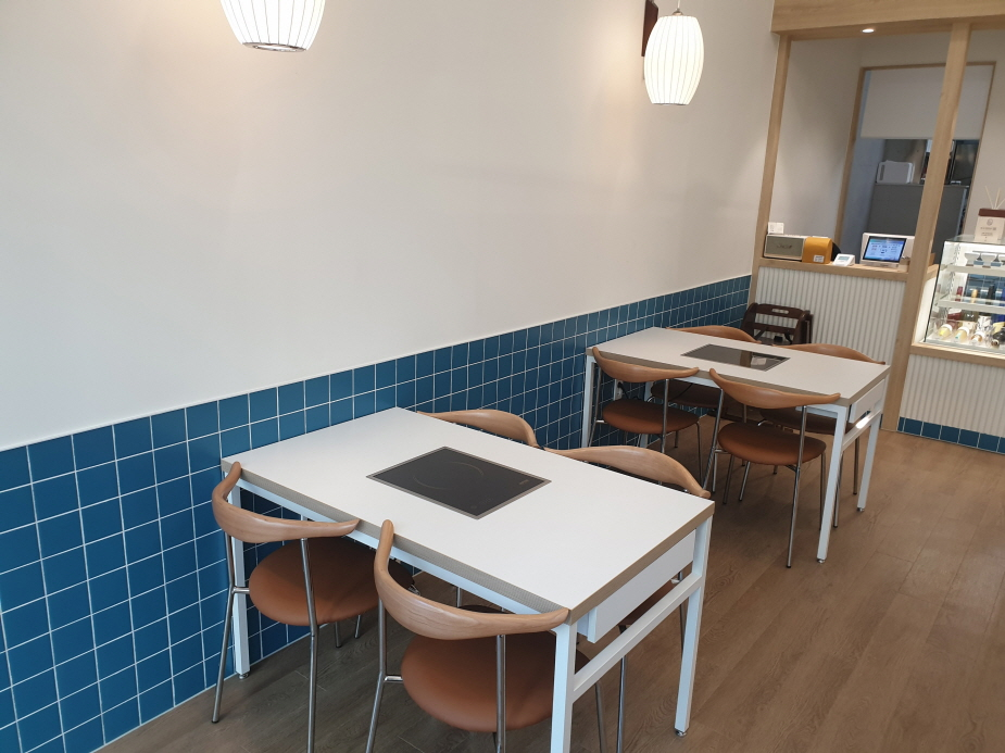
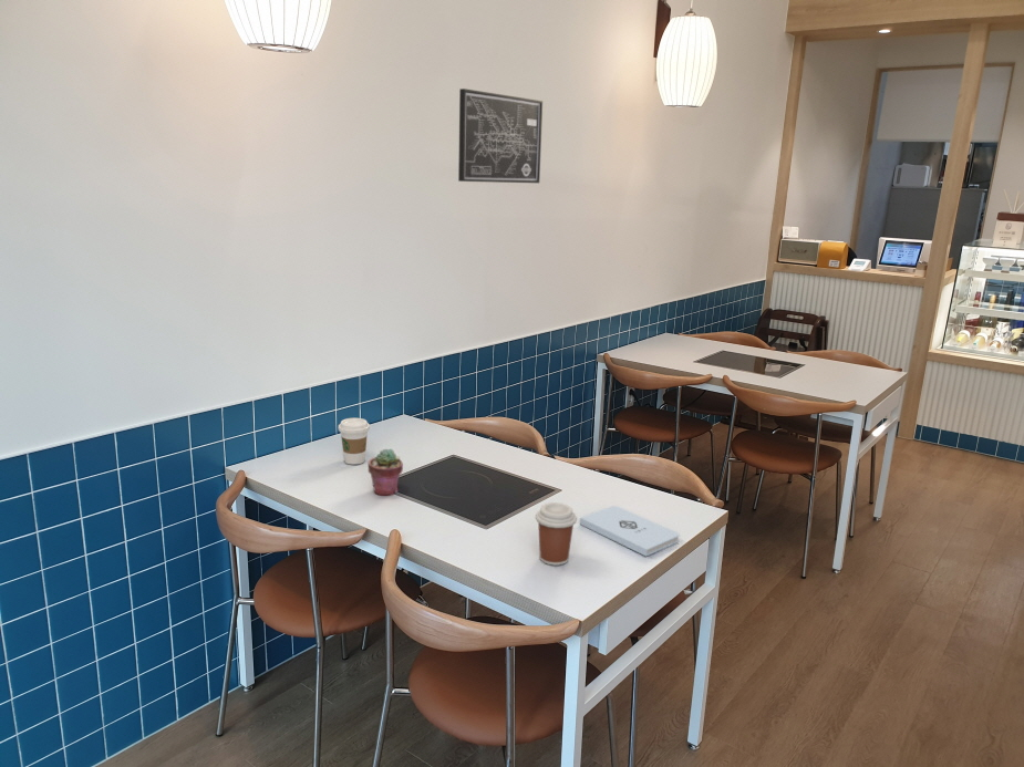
+ coffee cup [535,501,578,567]
+ potted succulent [368,448,404,497]
+ coffee cup [338,417,371,466]
+ wall art [457,87,544,184]
+ notepad [579,505,680,558]
